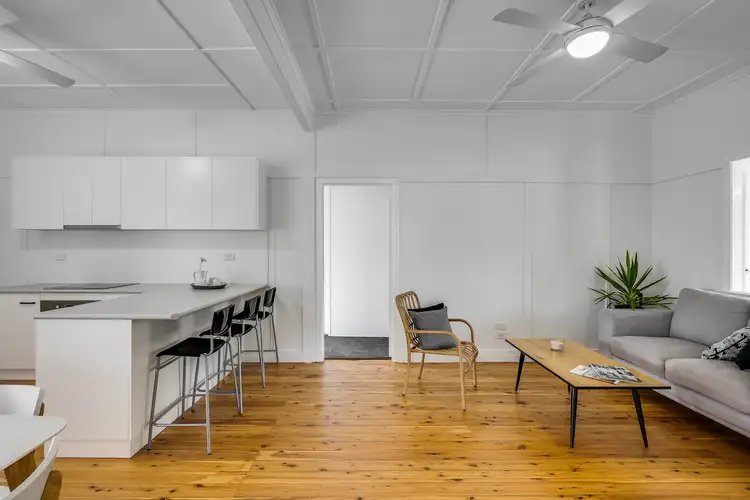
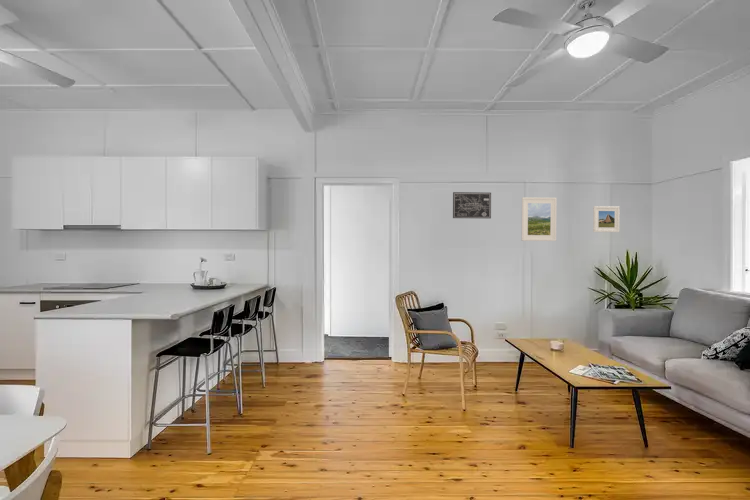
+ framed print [521,196,558,242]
+ wall art [452,191,492,219]
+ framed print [592,205,621,233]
